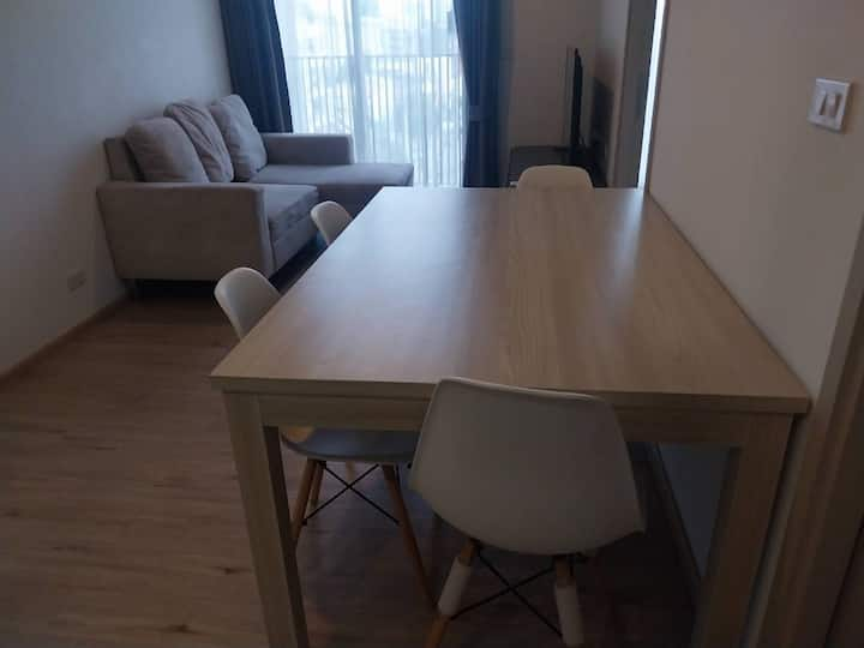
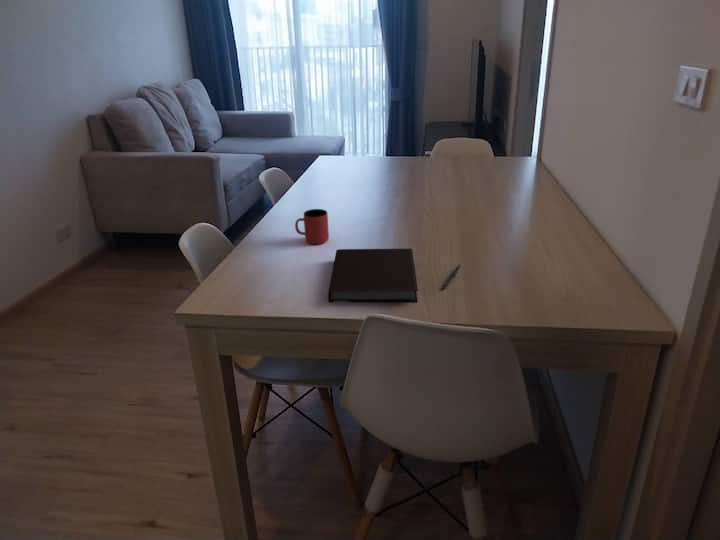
+ notebook [327,248,419,303]
+ cup [294,208,330,245]
+ pen [441,263,462,290]
